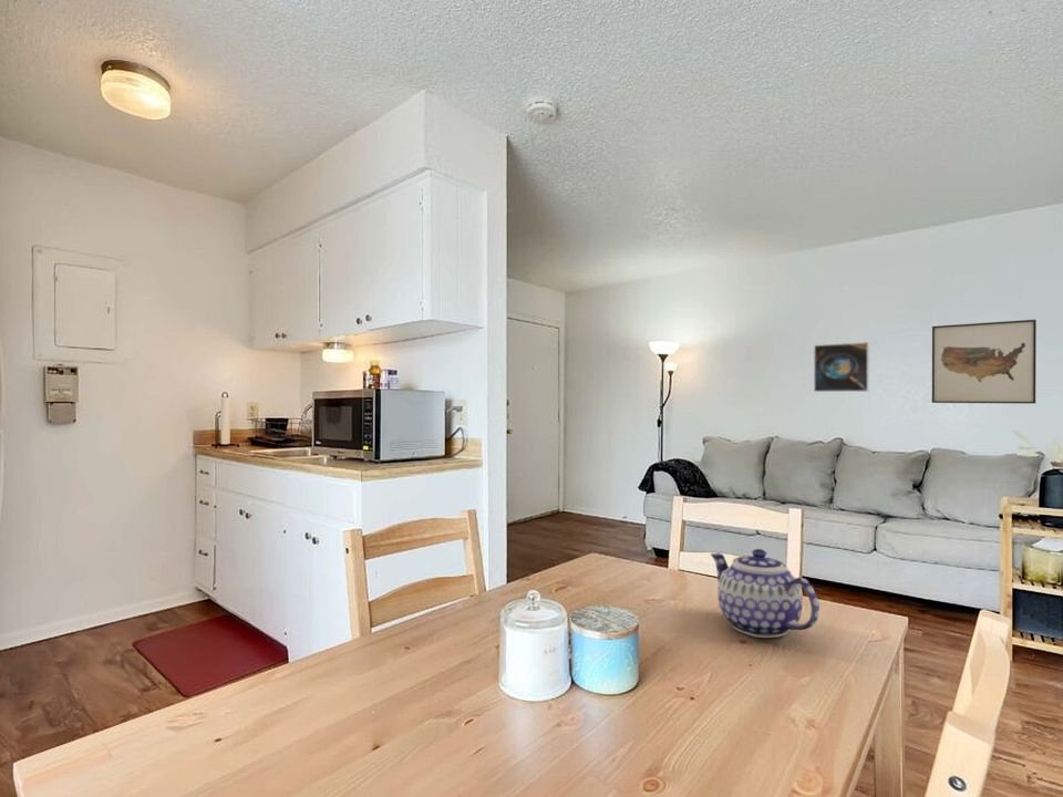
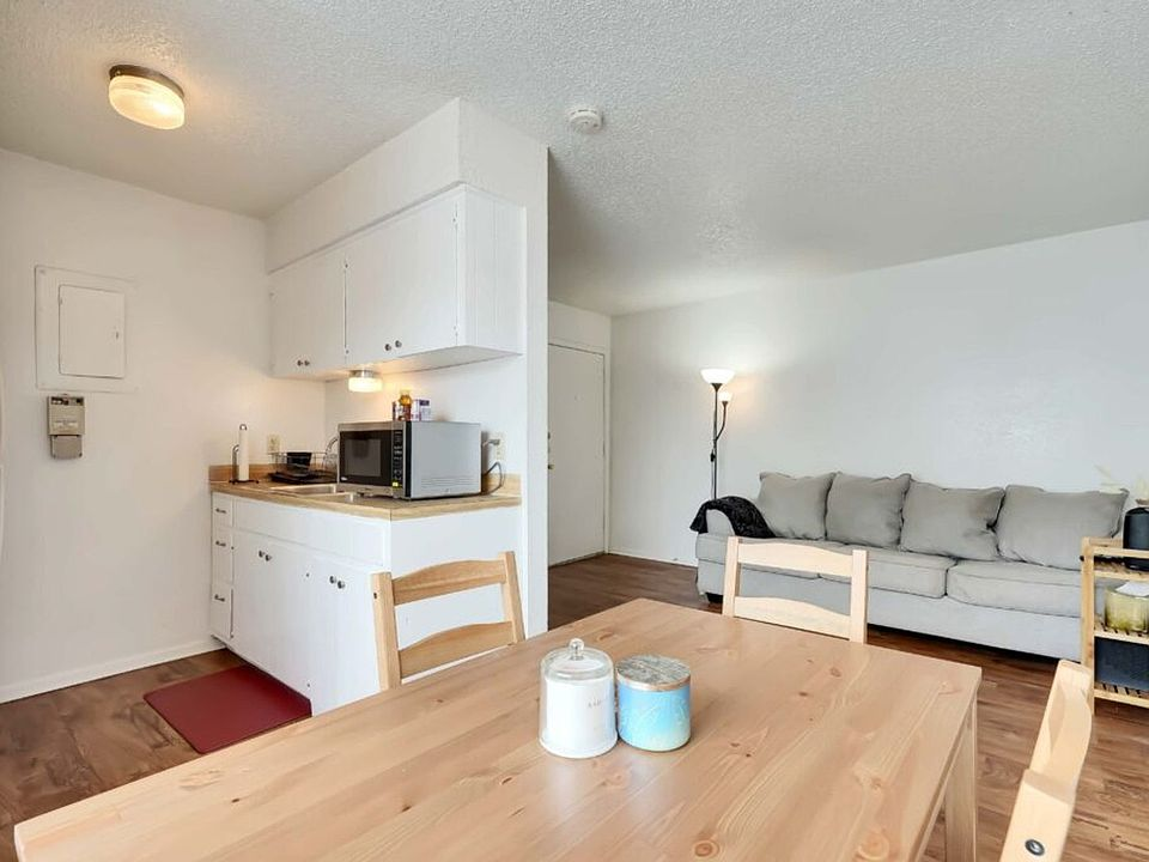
- wall art [931,319,1038,405]
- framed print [813,341,870,393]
- teapot [710,548,821,639]
